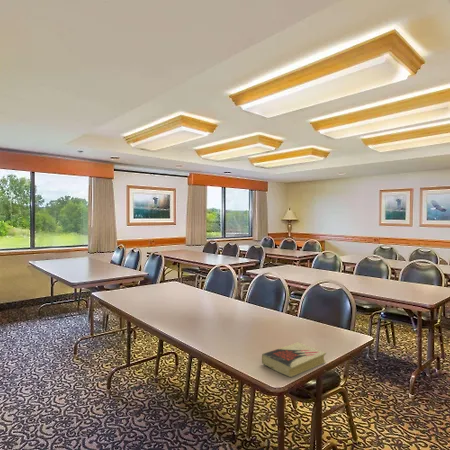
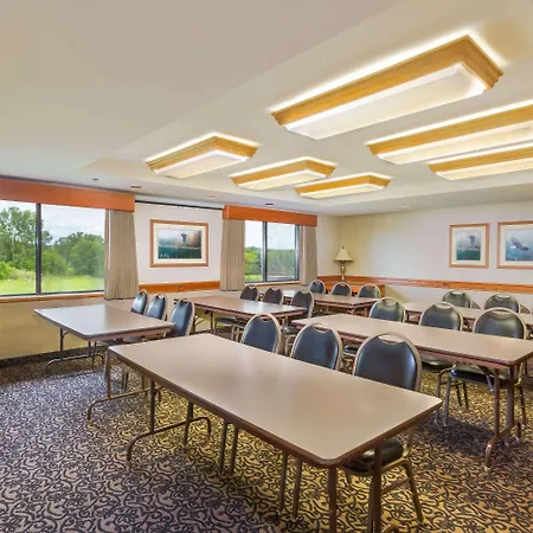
- book [261,342,327,378]
